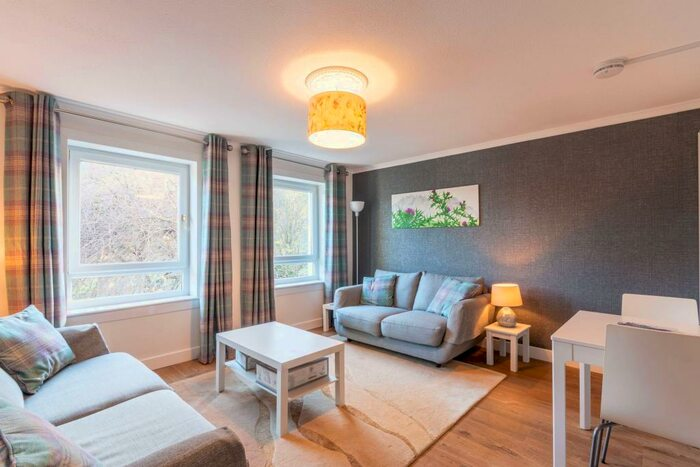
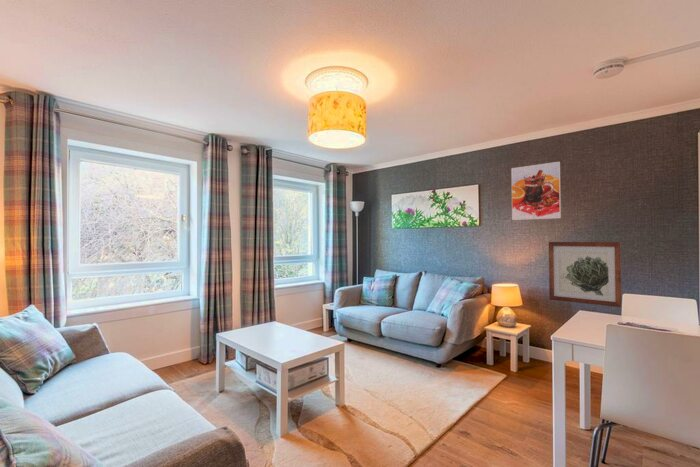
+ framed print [510,161,562,221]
+ wall art [548,241,623,308]
